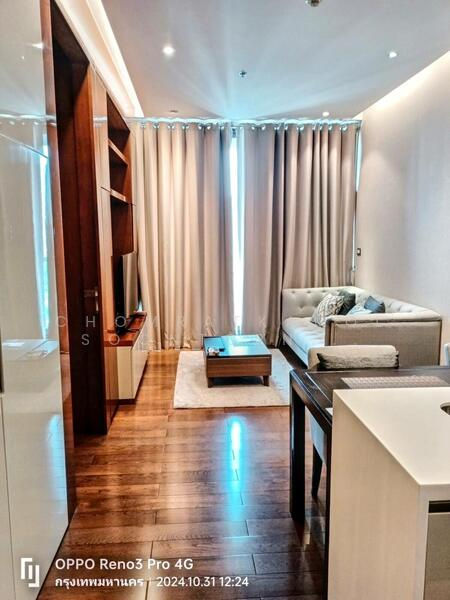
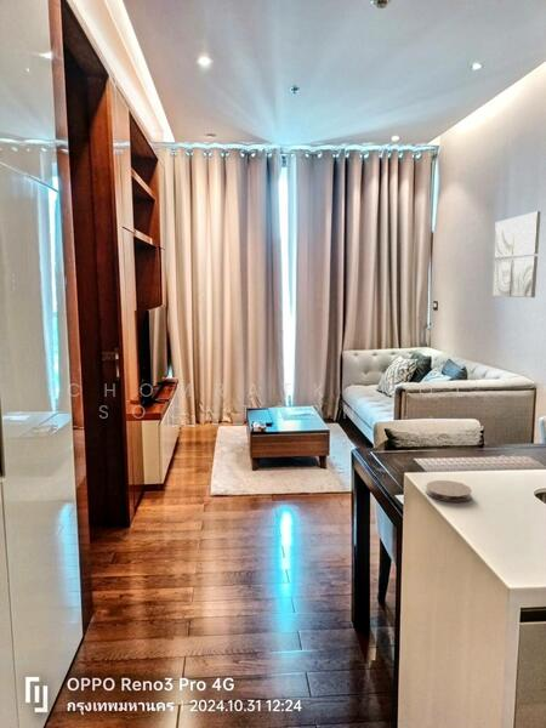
+ wall art [490,210,542,298]
+ coaster [425,479,473,504]
